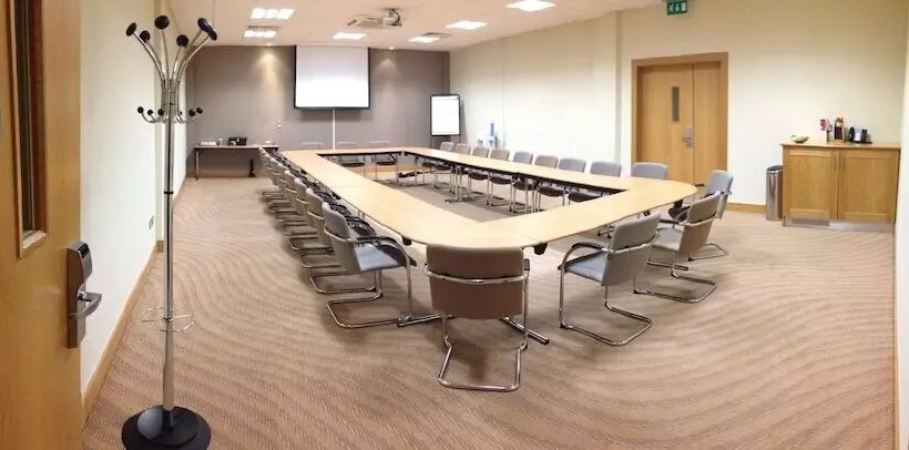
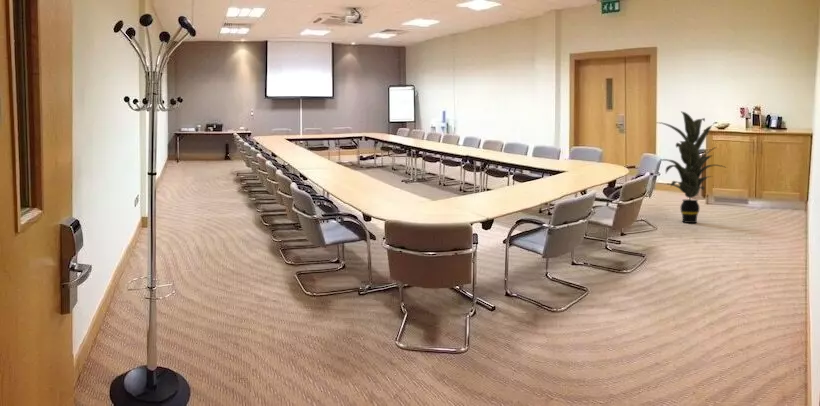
+ indoor plant [657,110,728,224]
